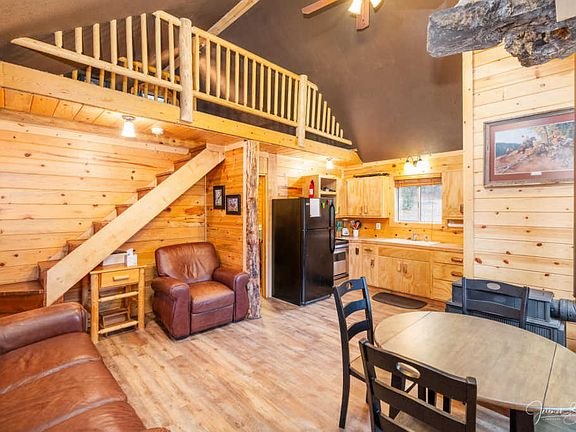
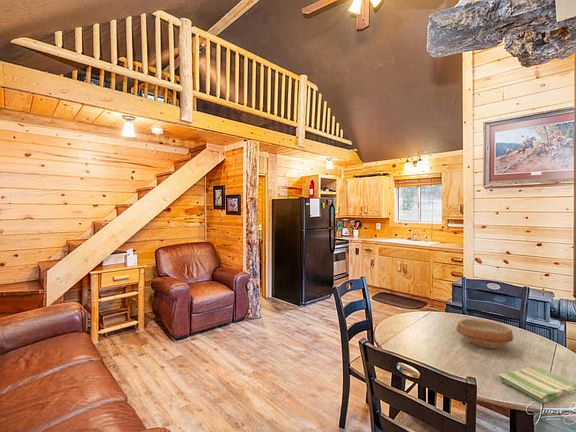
+ dish towel [497,364,576,404]
+ bowl [455,318,514,349]
